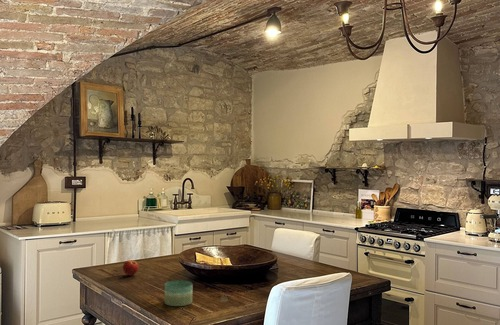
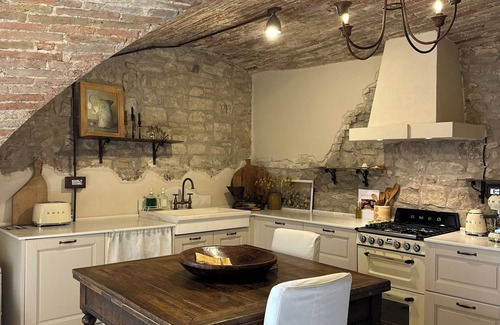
- candle [164,279,194,307]
- fruit [122,259,140,277]
